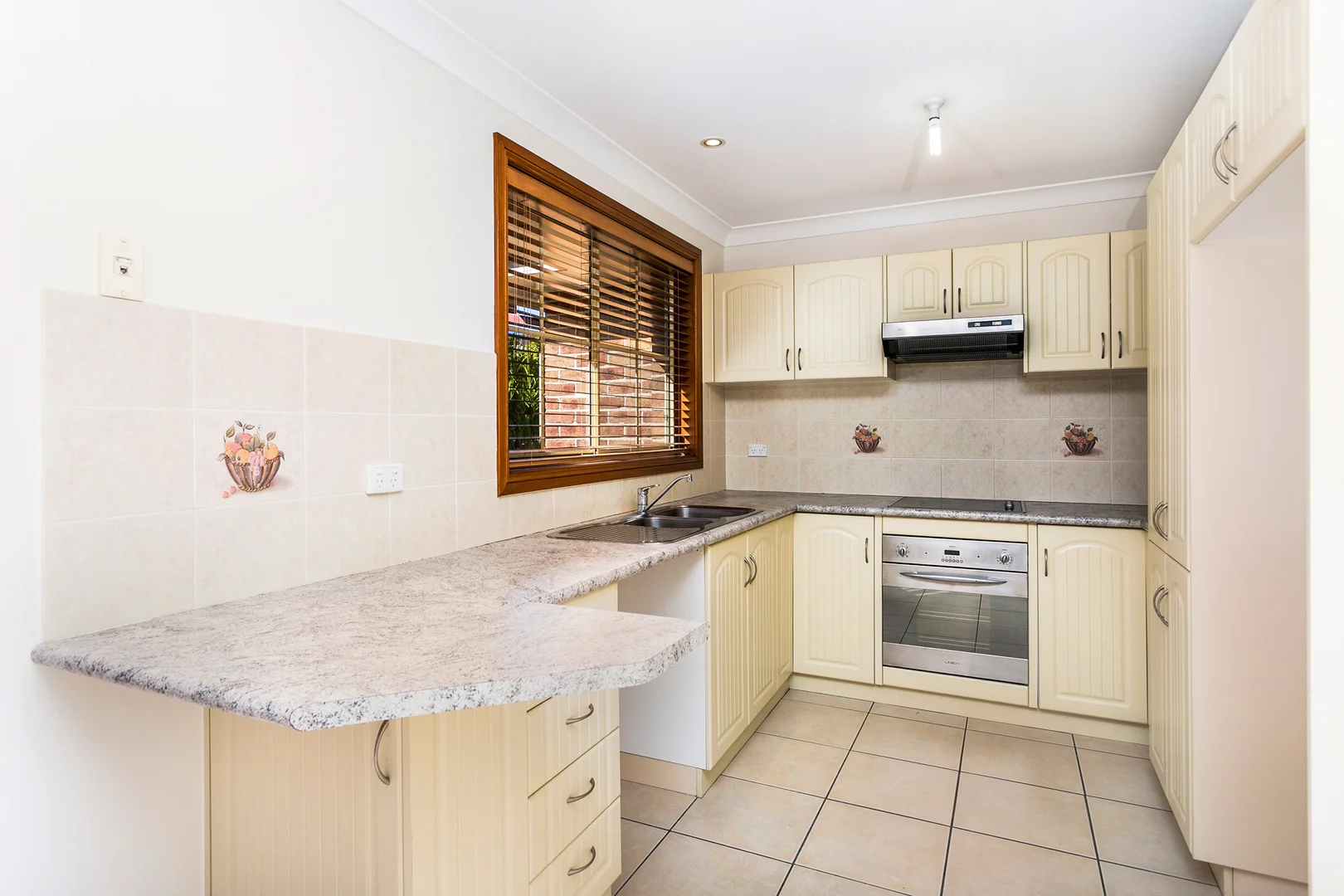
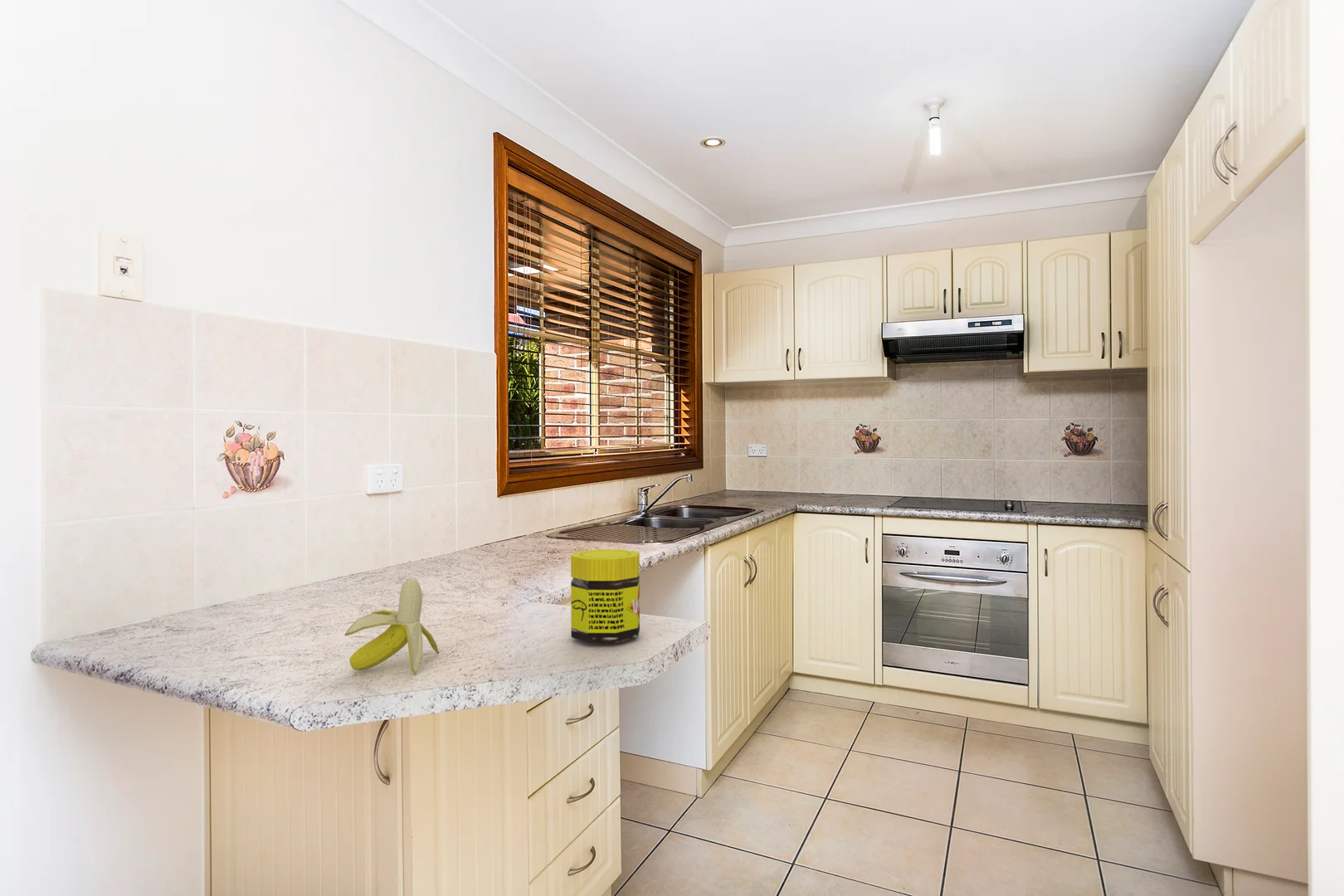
+ jar [570,548,640,644]
+ banana [343,578,440,676]
